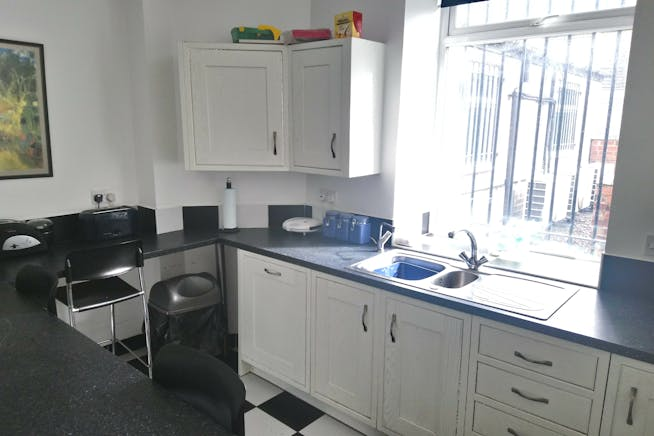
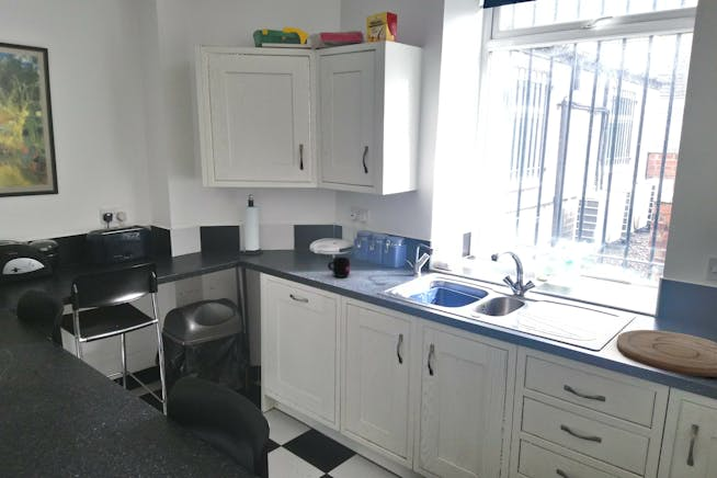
+ cutting board [615,329,717,378]
+ mug [327,257,351,278]
